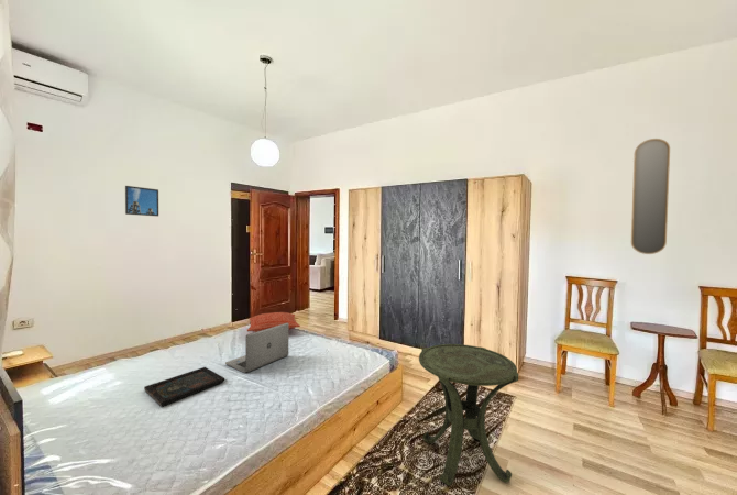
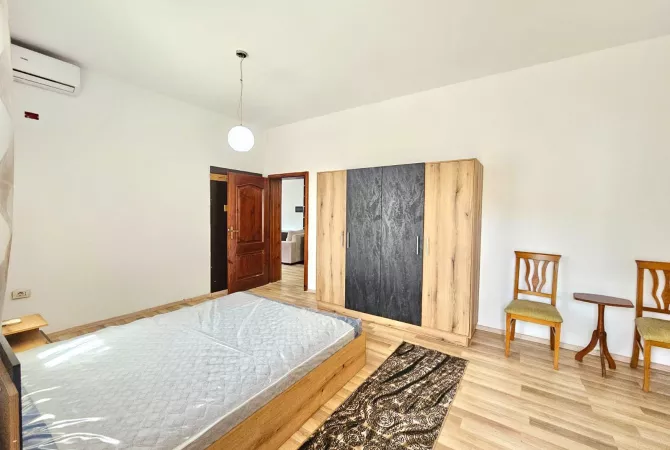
- tray [143,366,226,408]
- laptop [224,323,289,374]
- home mirror [630,138,671,255]
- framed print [124,185,160,218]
- pillow [246,311,301,333]
- side table [418,343,519,486]
